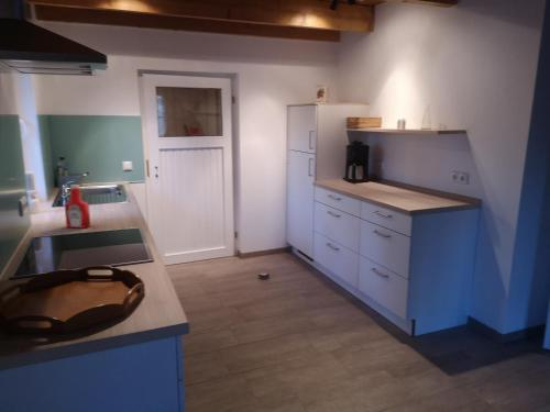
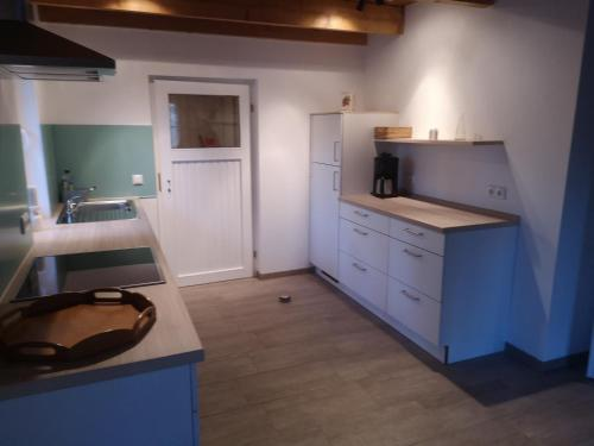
- soap bottle [64,183,91,230]
